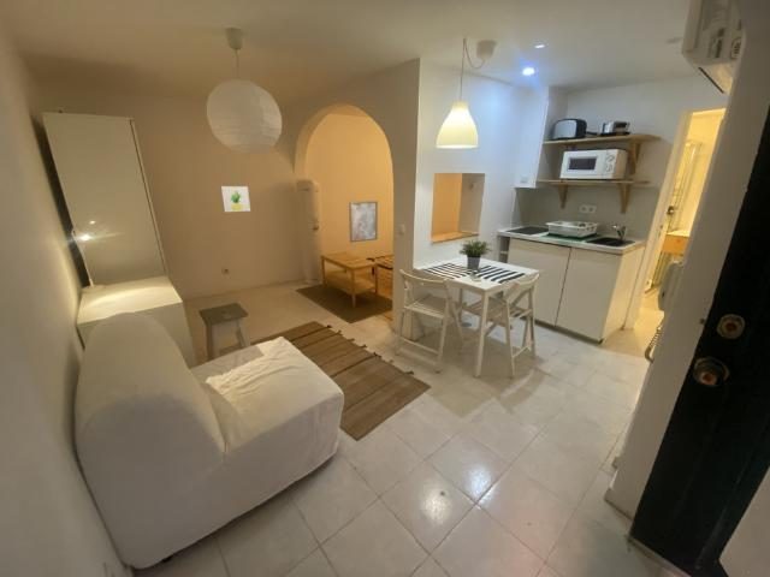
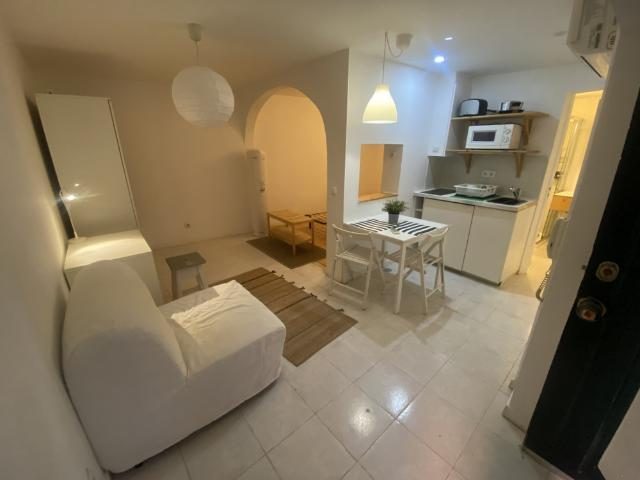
- wall art [220,185,251,213]
- wall art [348,200,379,243]
